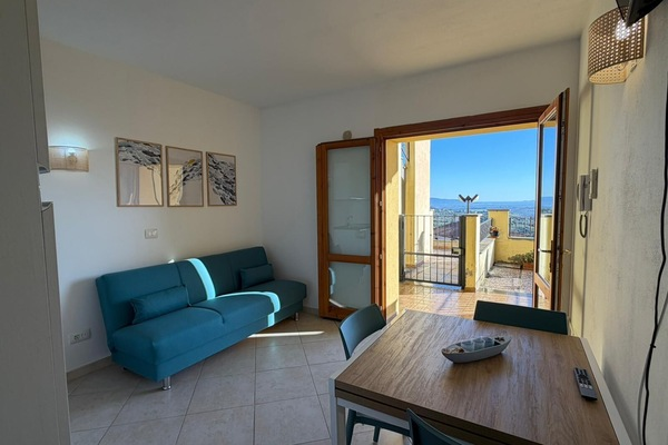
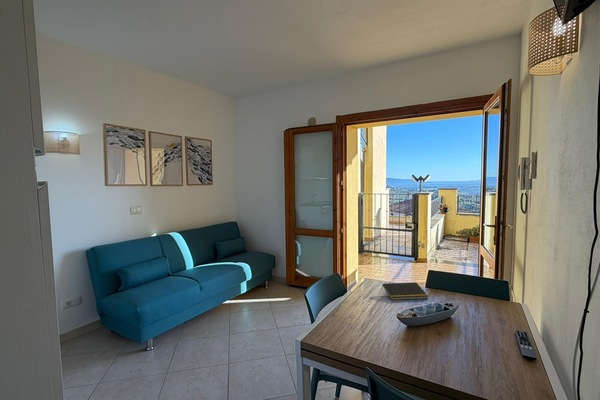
+ notepad [381,281,429,301]
